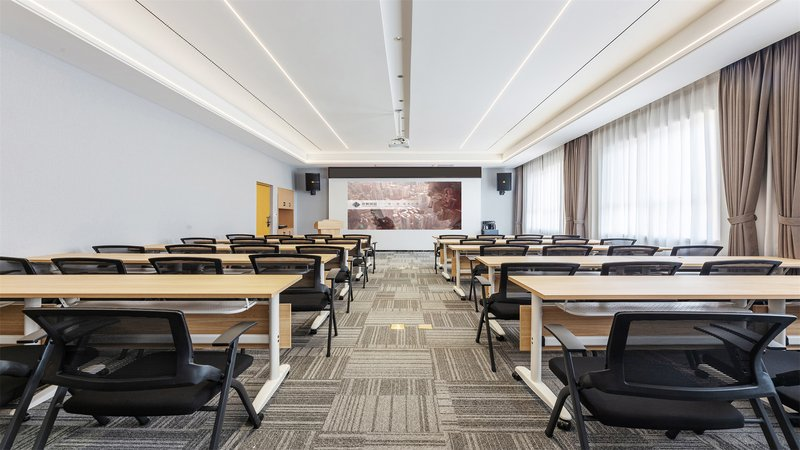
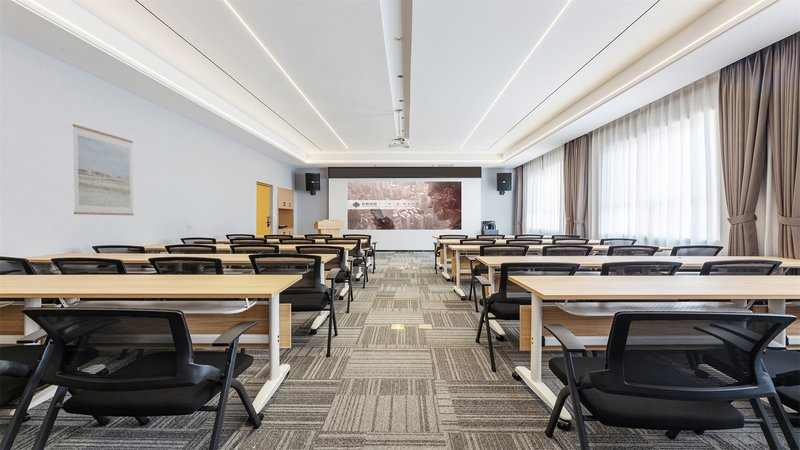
+ wall art [72,123,135,216]
